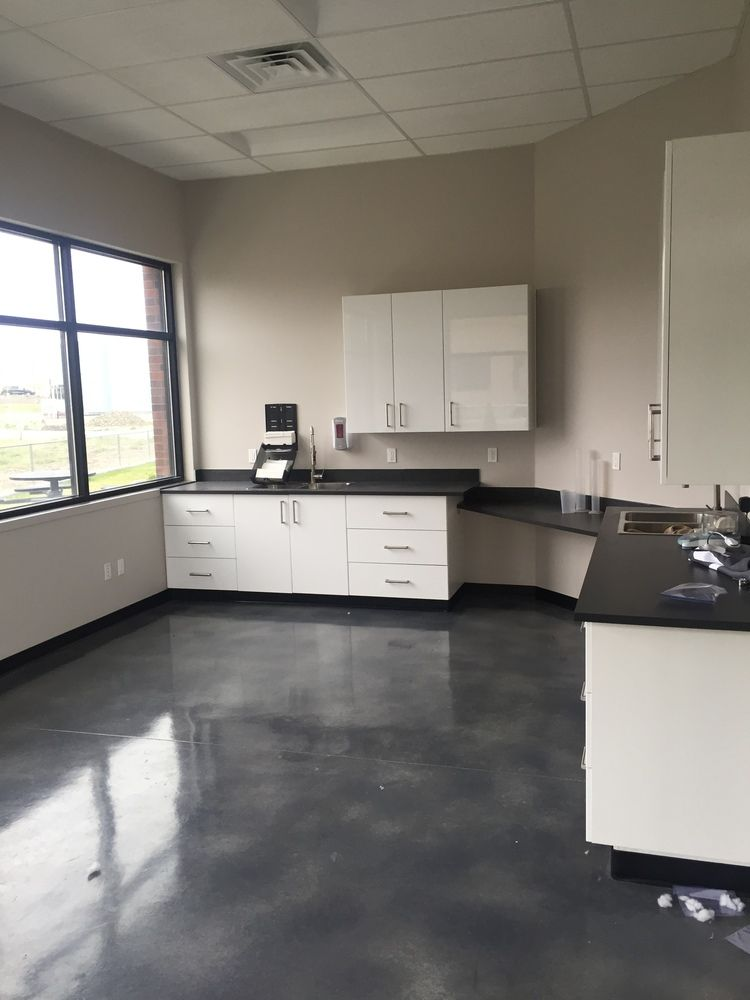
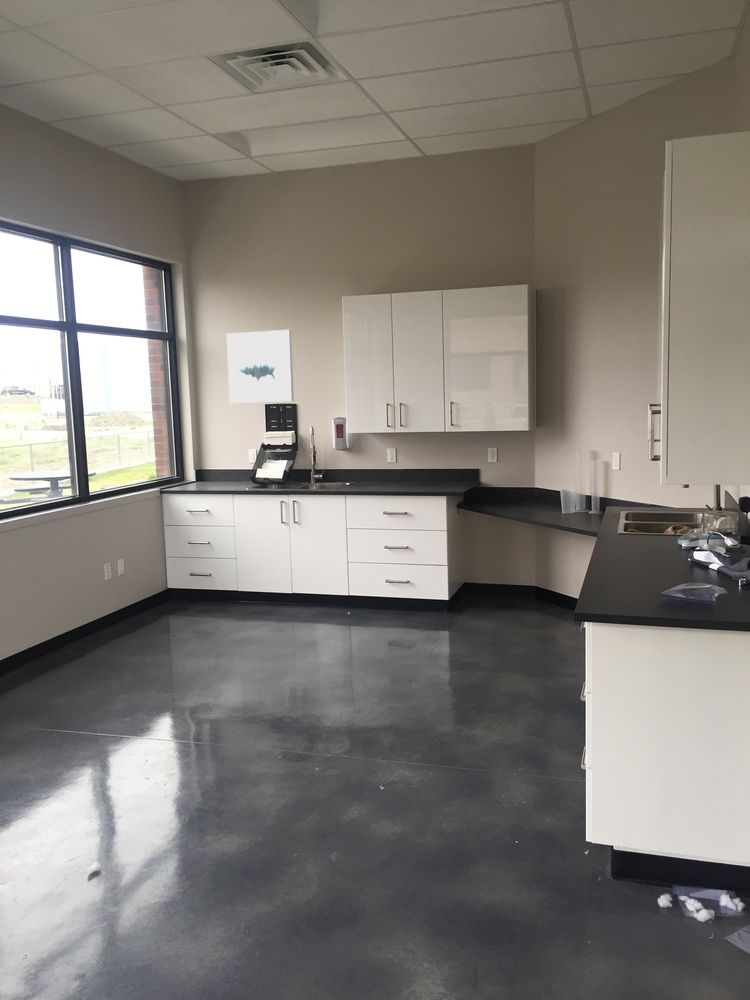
+ wall art [225,329,295,404]
